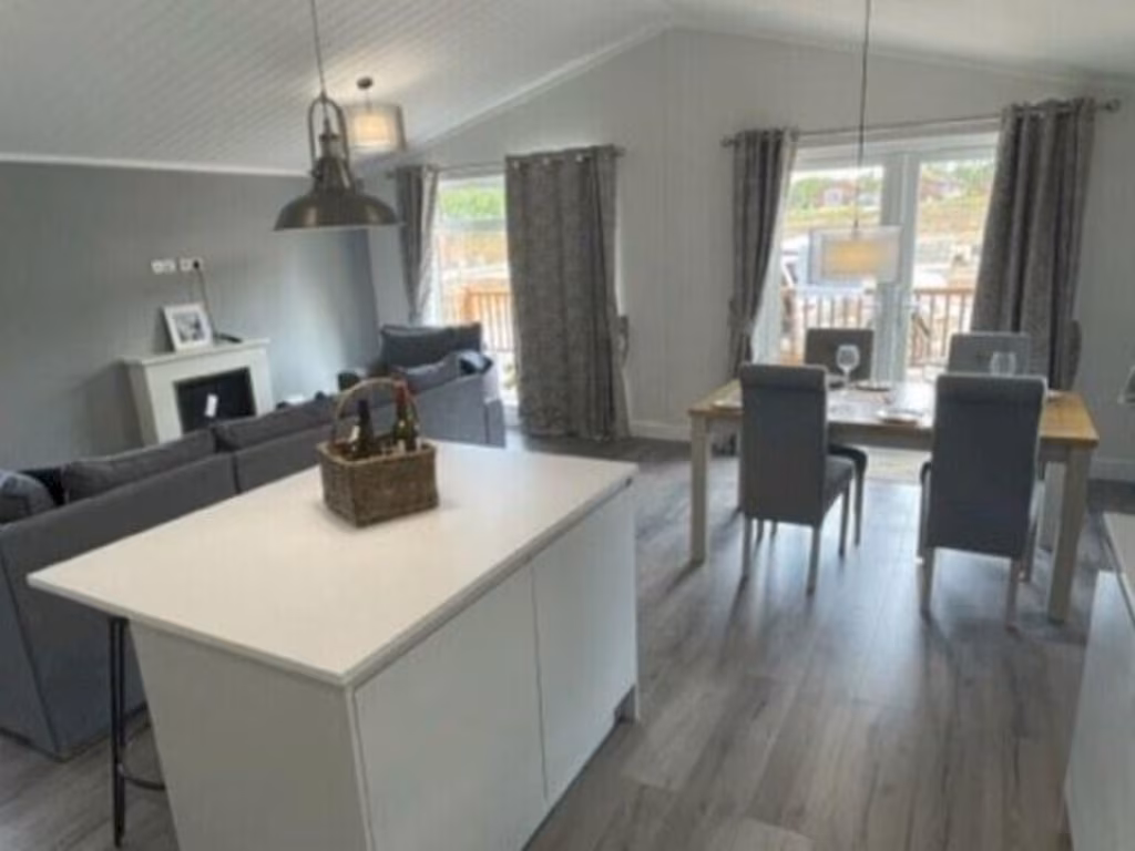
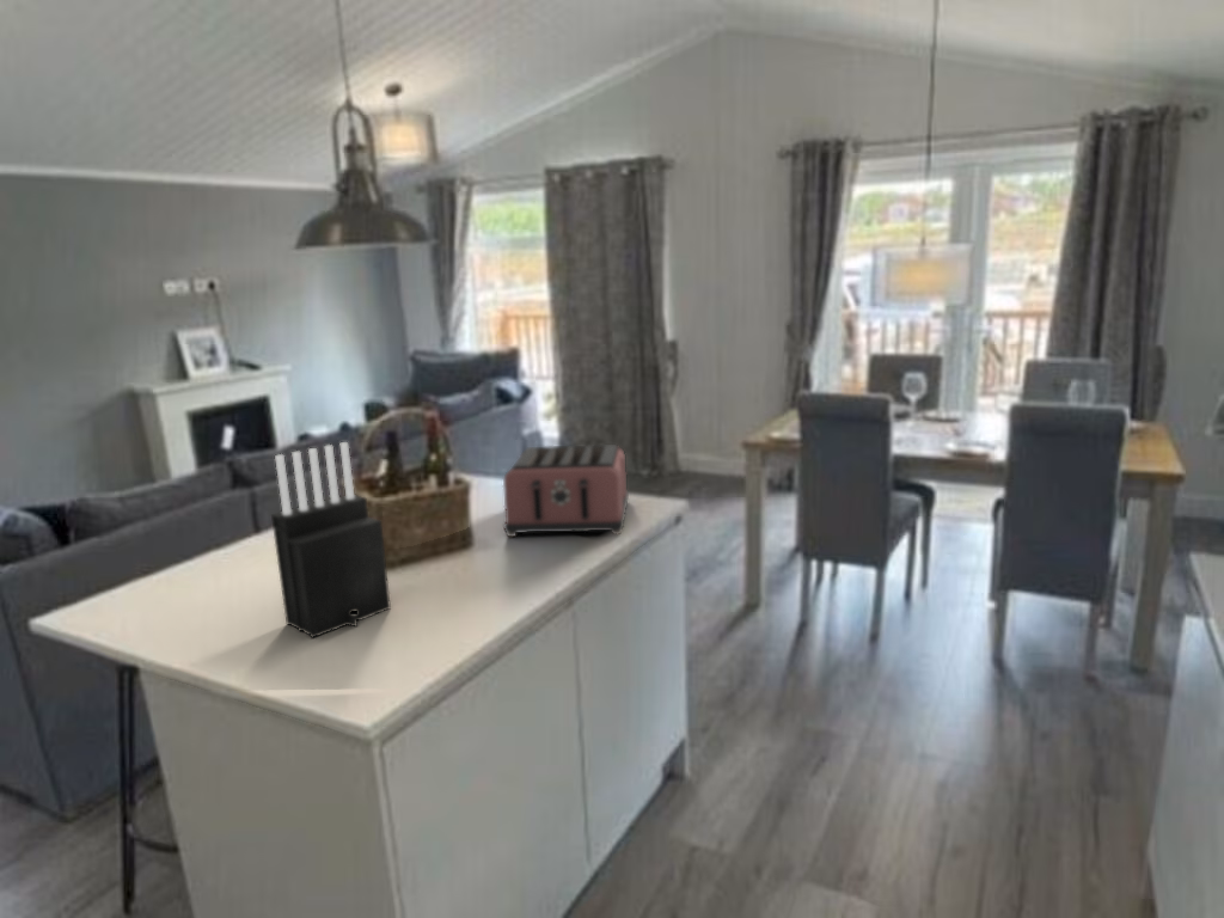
+ knife block [270,441,392,639]
+ toaster [502,443,630,538]
